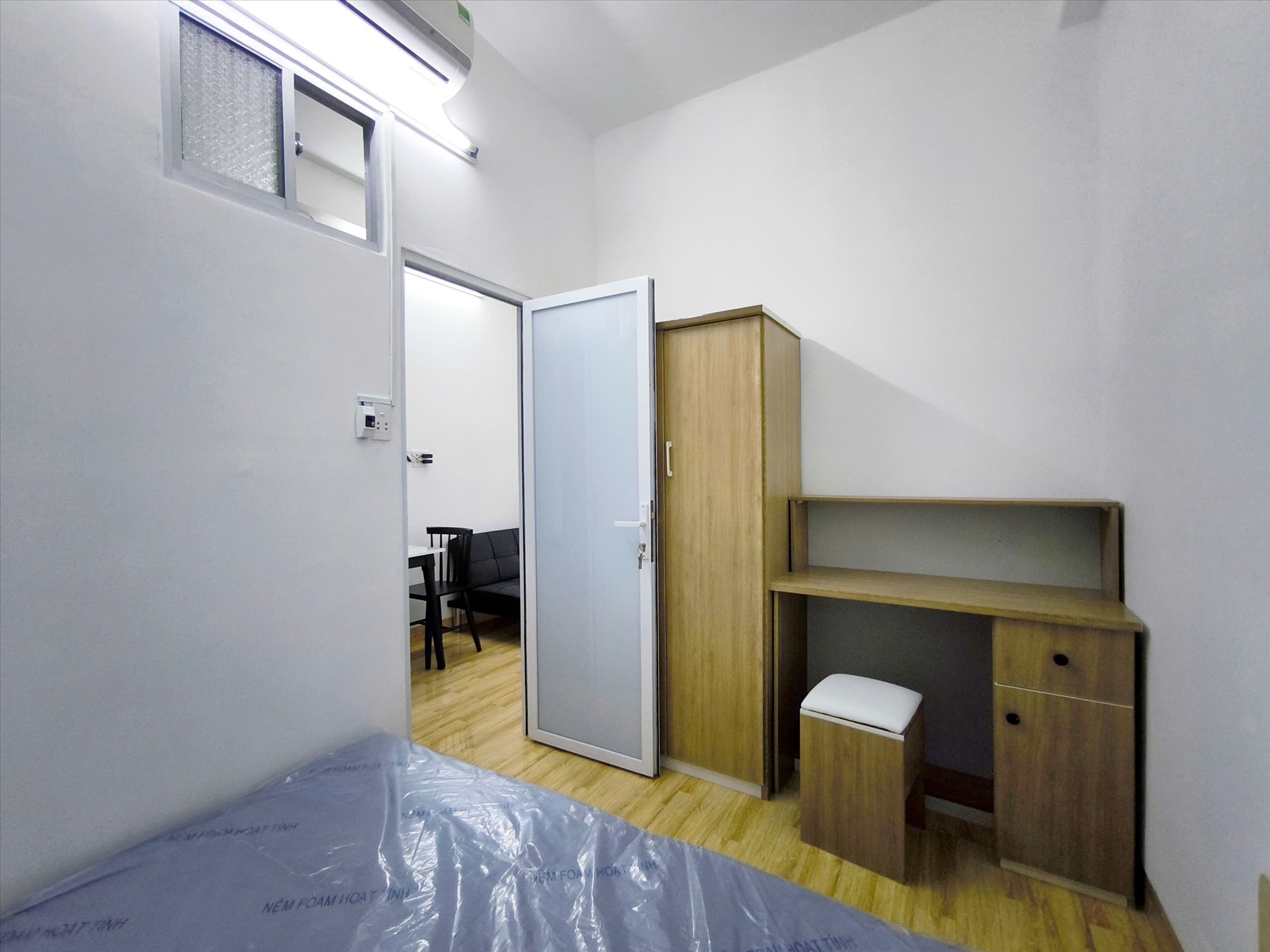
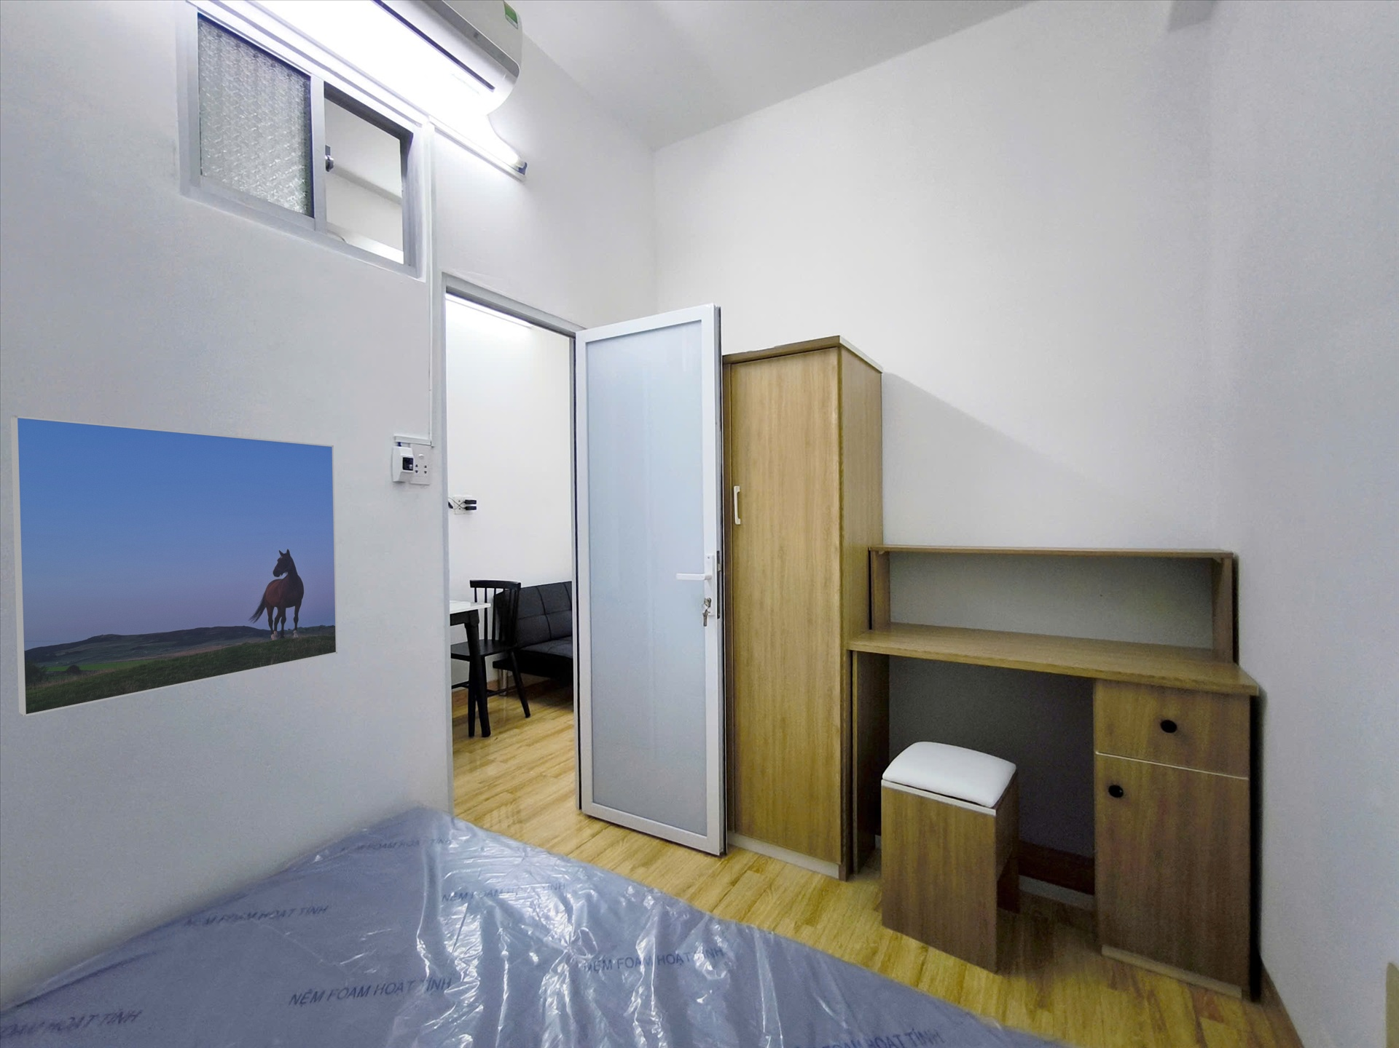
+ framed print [10,415,338,718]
